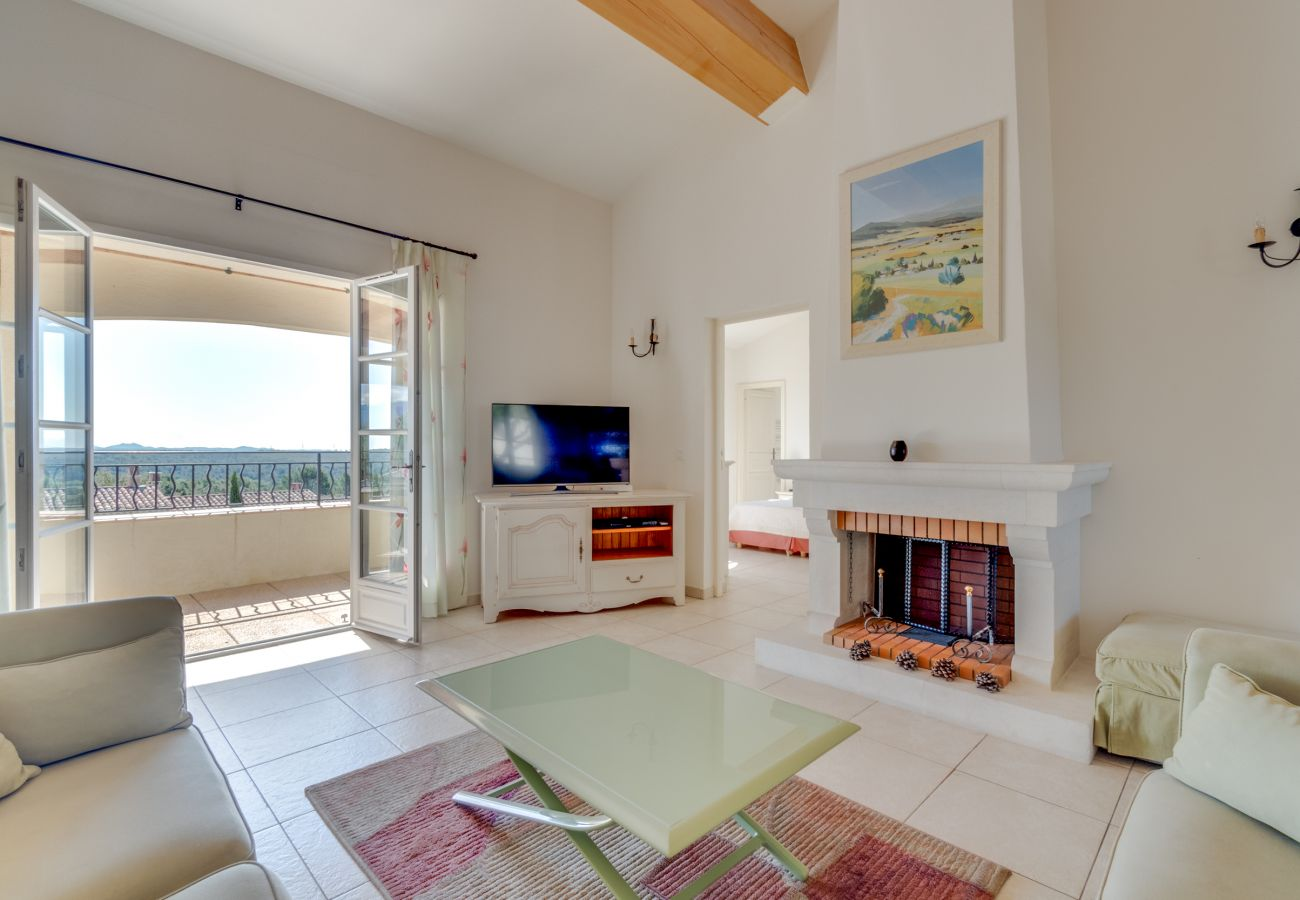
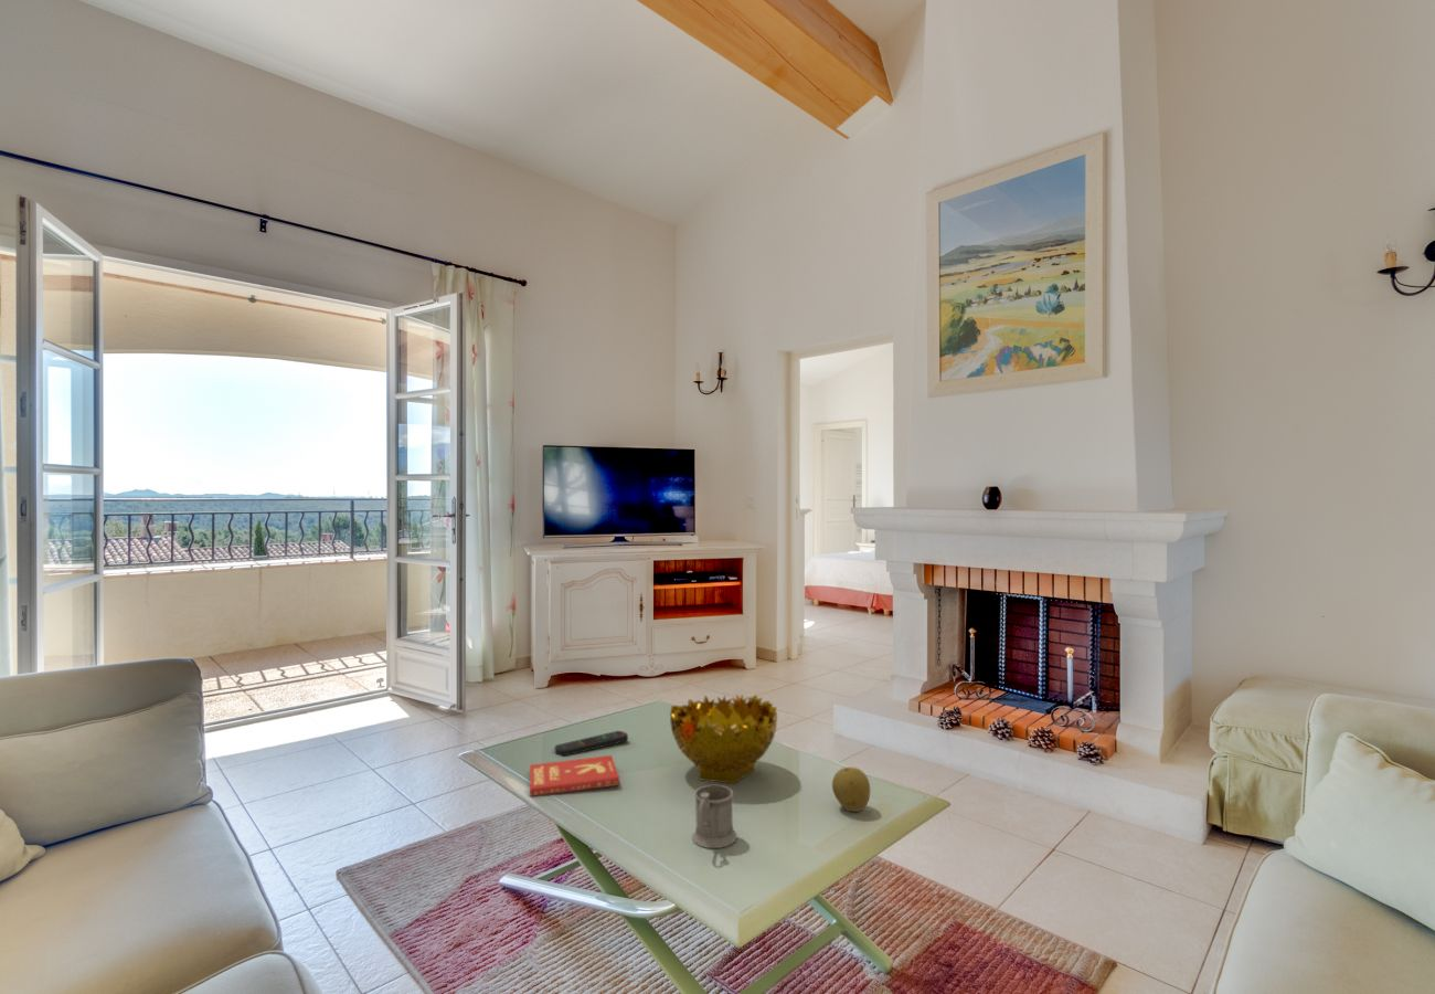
+ fruit [831,766,871,813]
+ mug [691,784,738,849]
+ remote control [554,730,629,757]
+ book [529,754,620,797]
+ decorative bowl [669,694,778,785]
